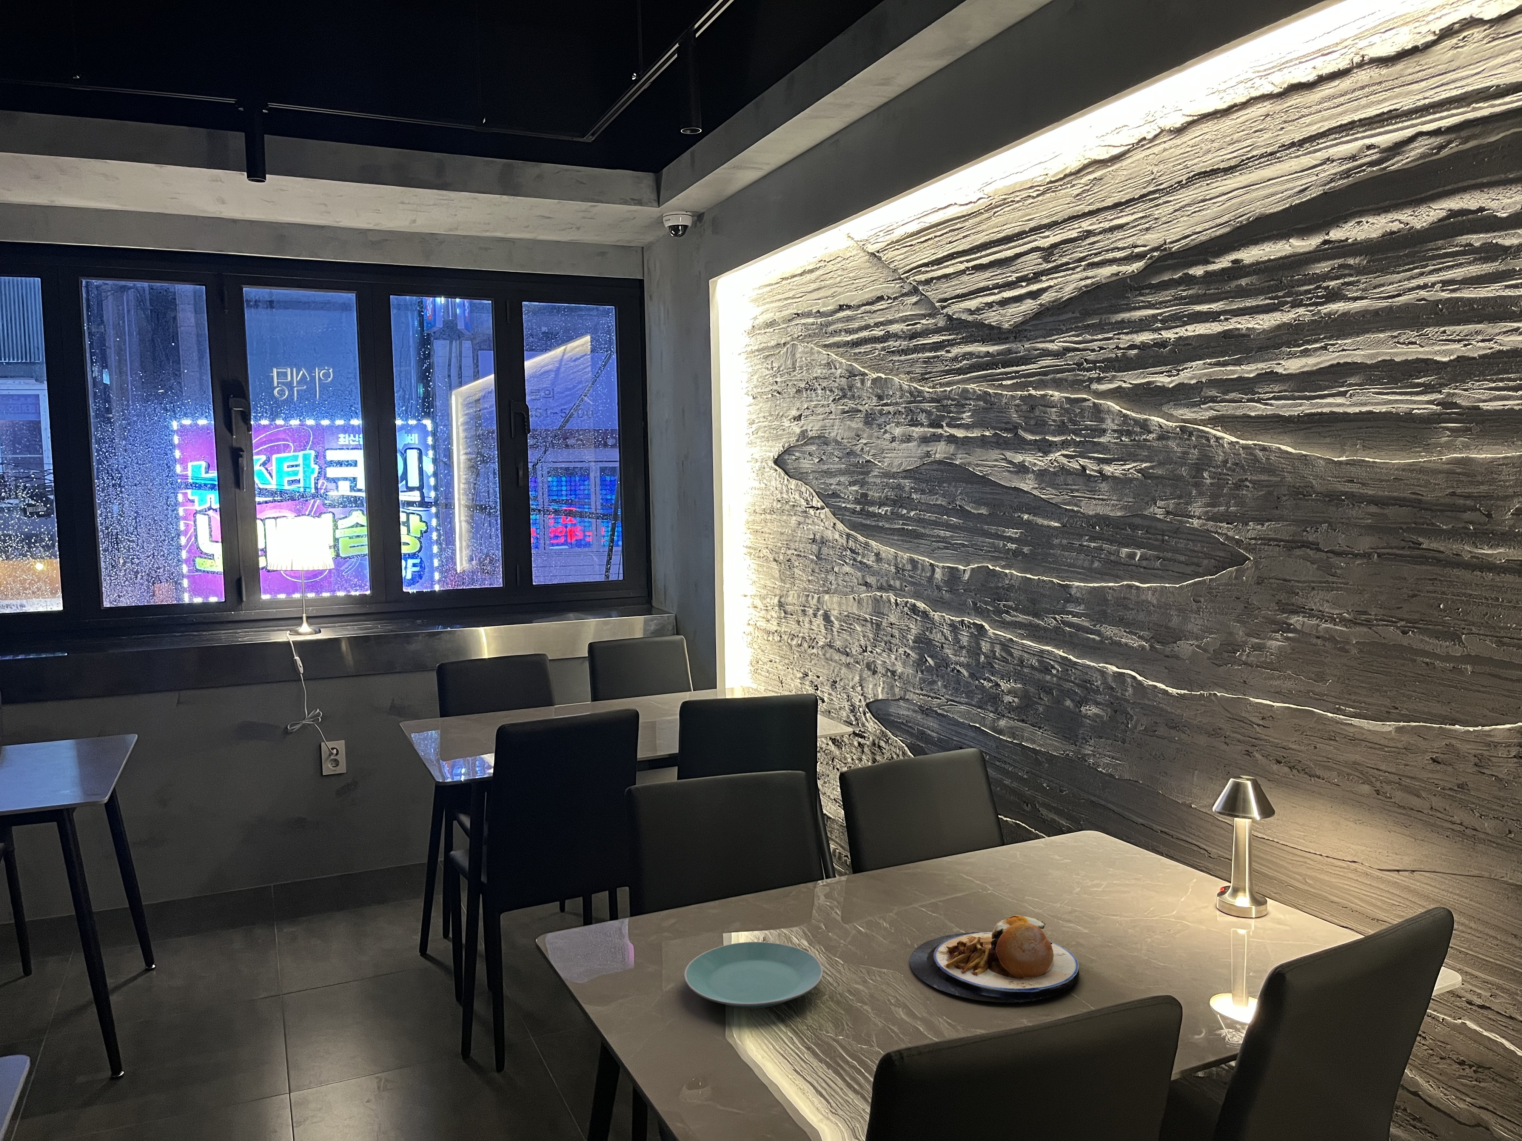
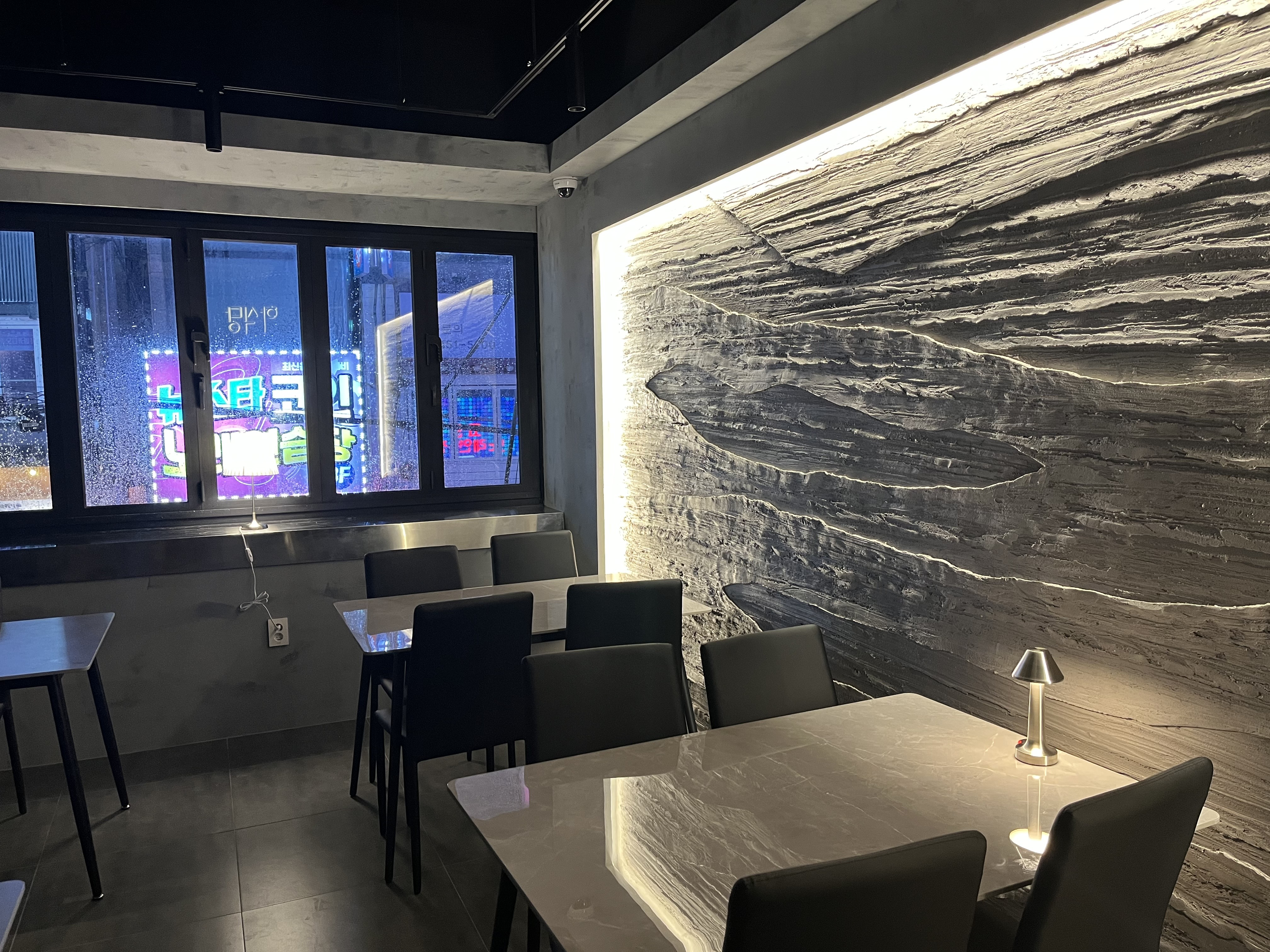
- plate [684,941,823,1009]
- plate [908,914,1080,1003]
